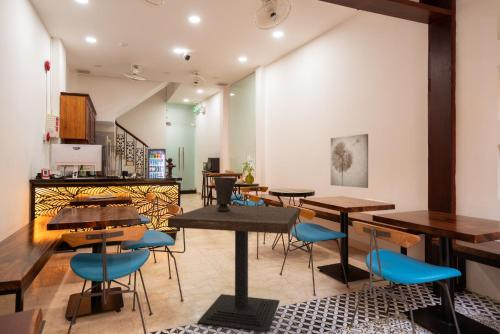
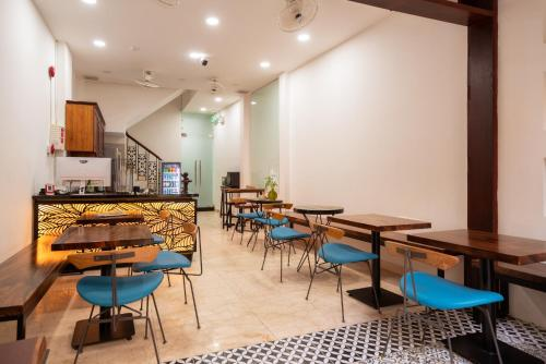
- wall art [330,133,369,189]
- vase [212,176,238,211]
- dining table [167,204,301,333]
